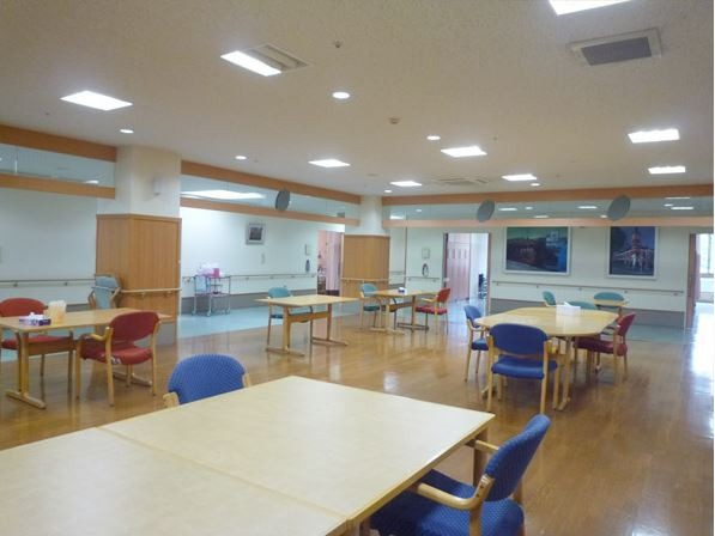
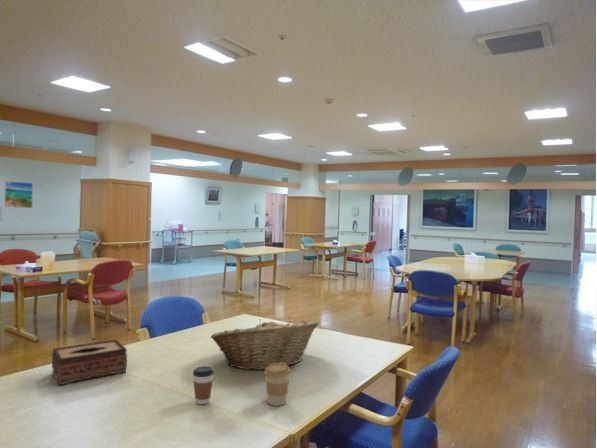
+ tissue box [51,339,128,386]
+ coffee cup [263,363,291,407]
+ coffee cup [192,365,215,405]
+ fruit basket [210,317,320,371]
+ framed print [3,180,34,209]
